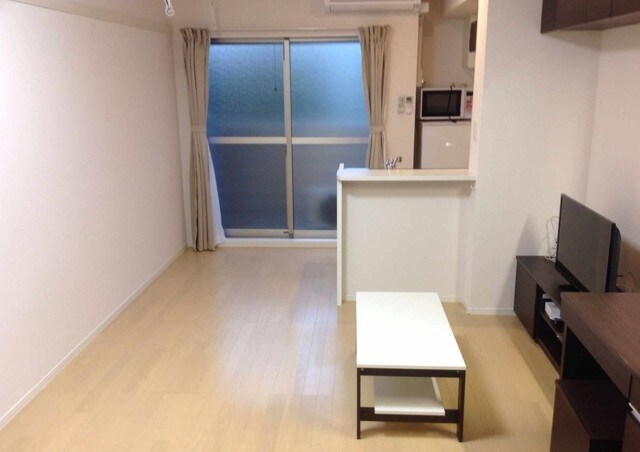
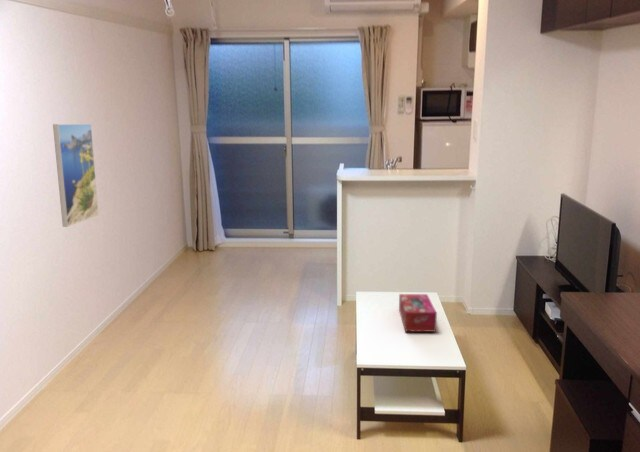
+ tissue box [398,293,438,333]
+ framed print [52,123,100,228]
